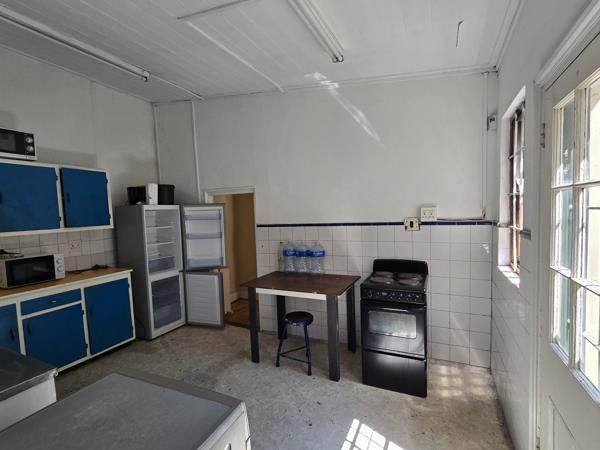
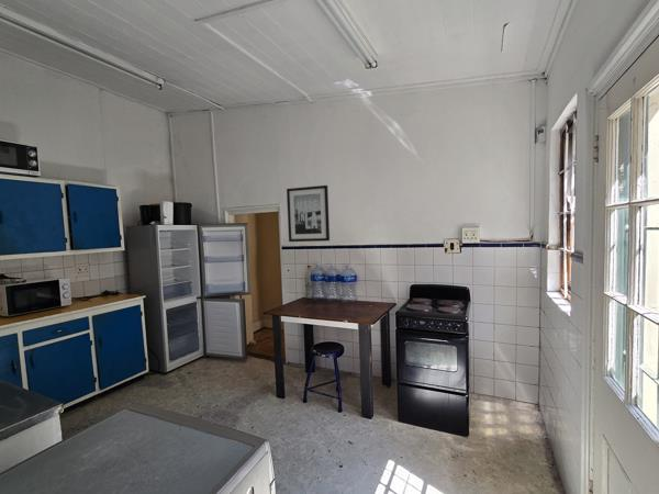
+ wall art [286,184,331,243]
